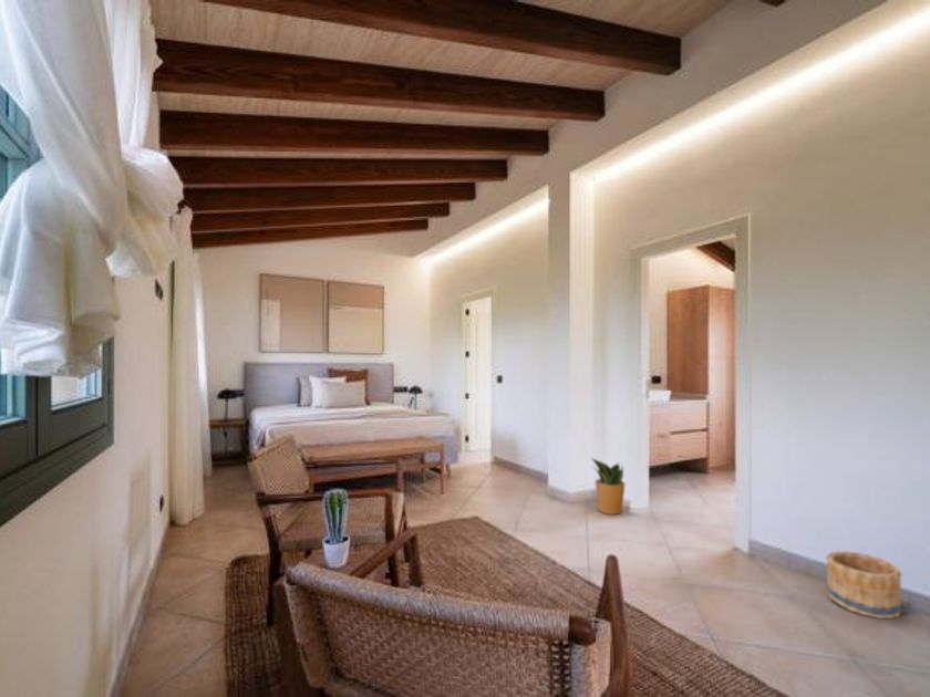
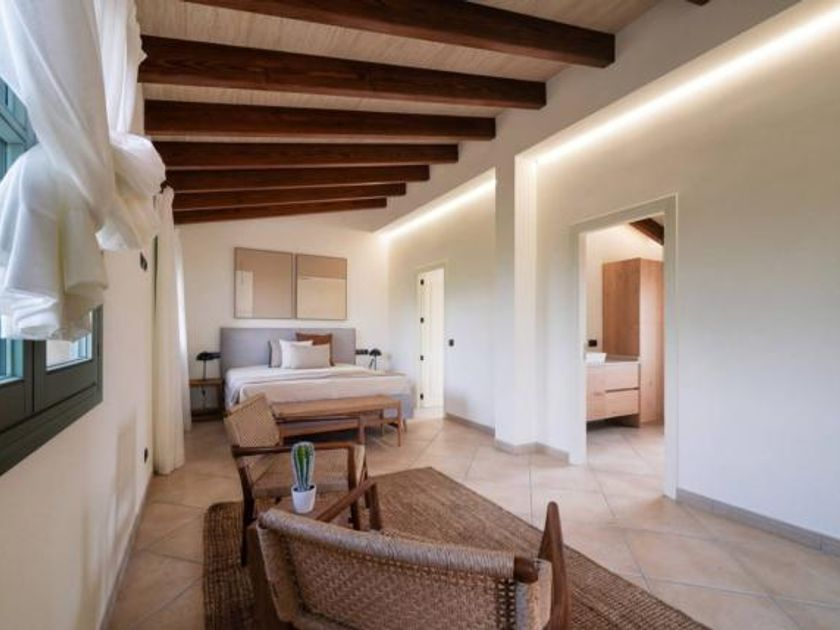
- basket [825,550,903,620]
- potted plant [589,456,627,516]
